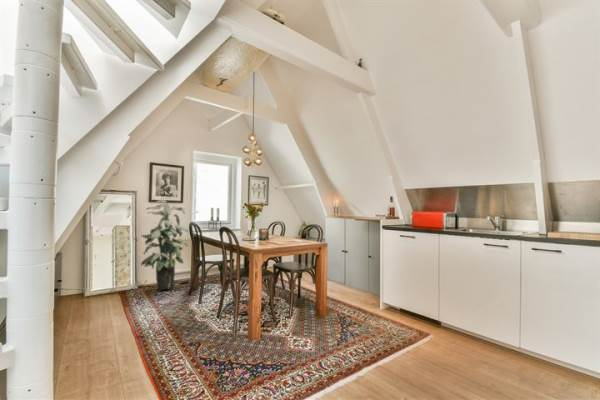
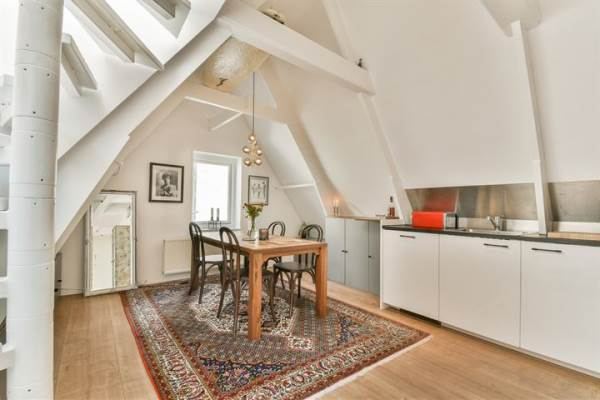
- indoor plant [140,199,189,291]
